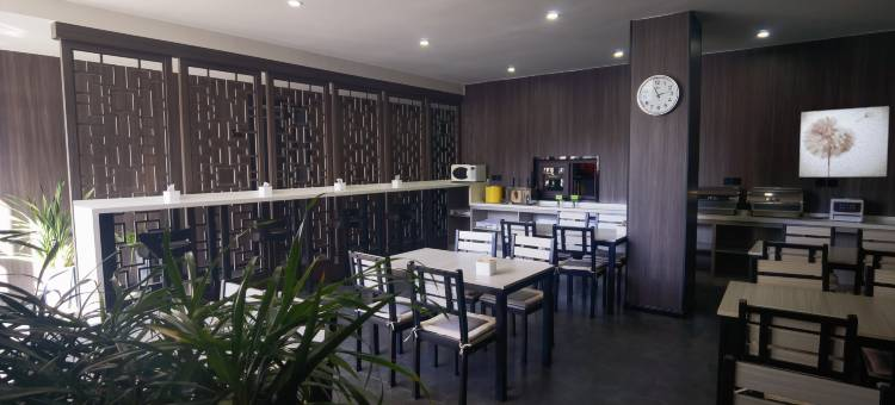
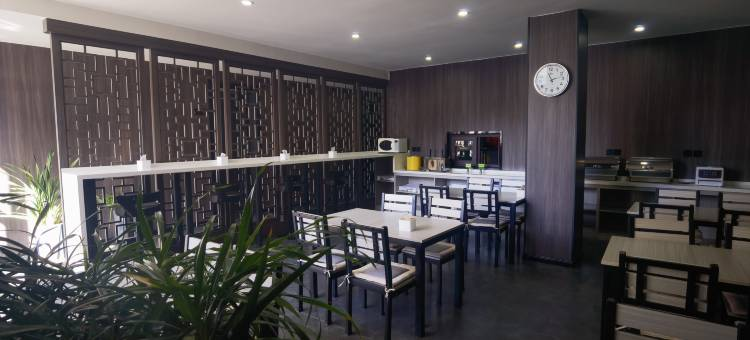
- wall art [798,105,890,179]
